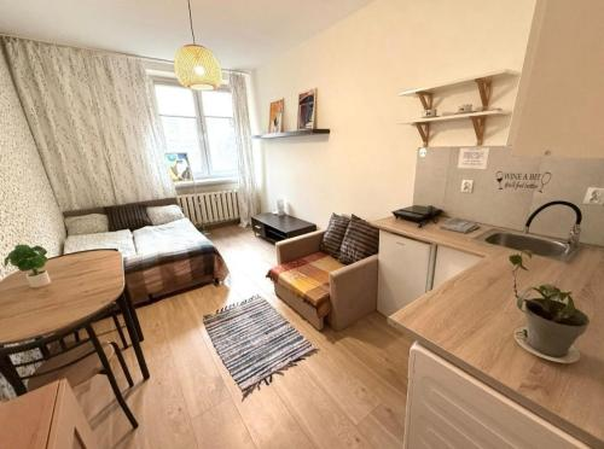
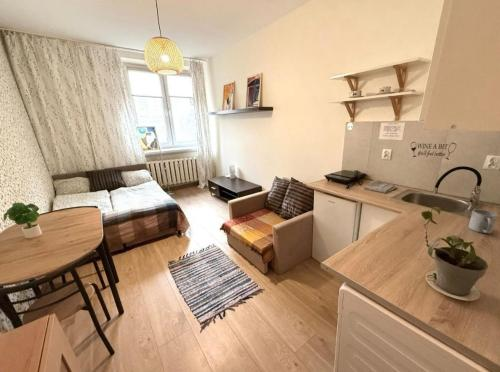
+ mug [468,208,498,234]
